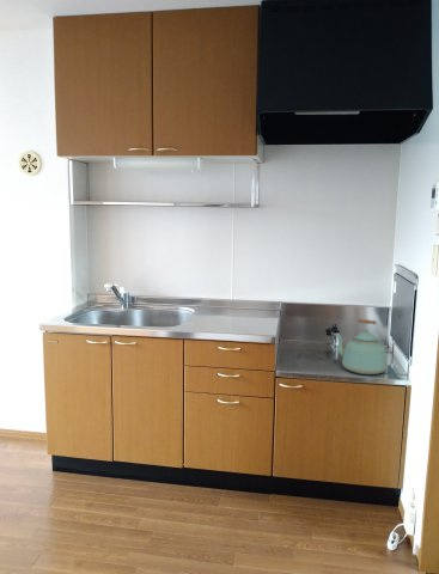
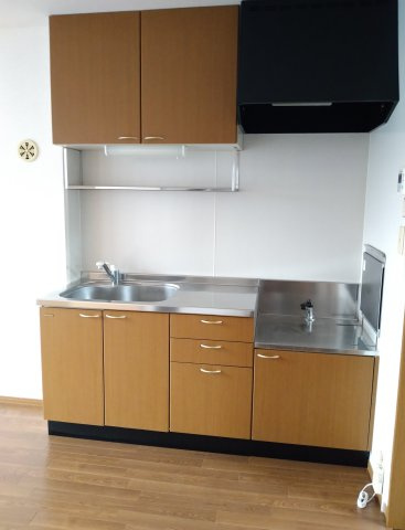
- kettle [335,318,389,375]
